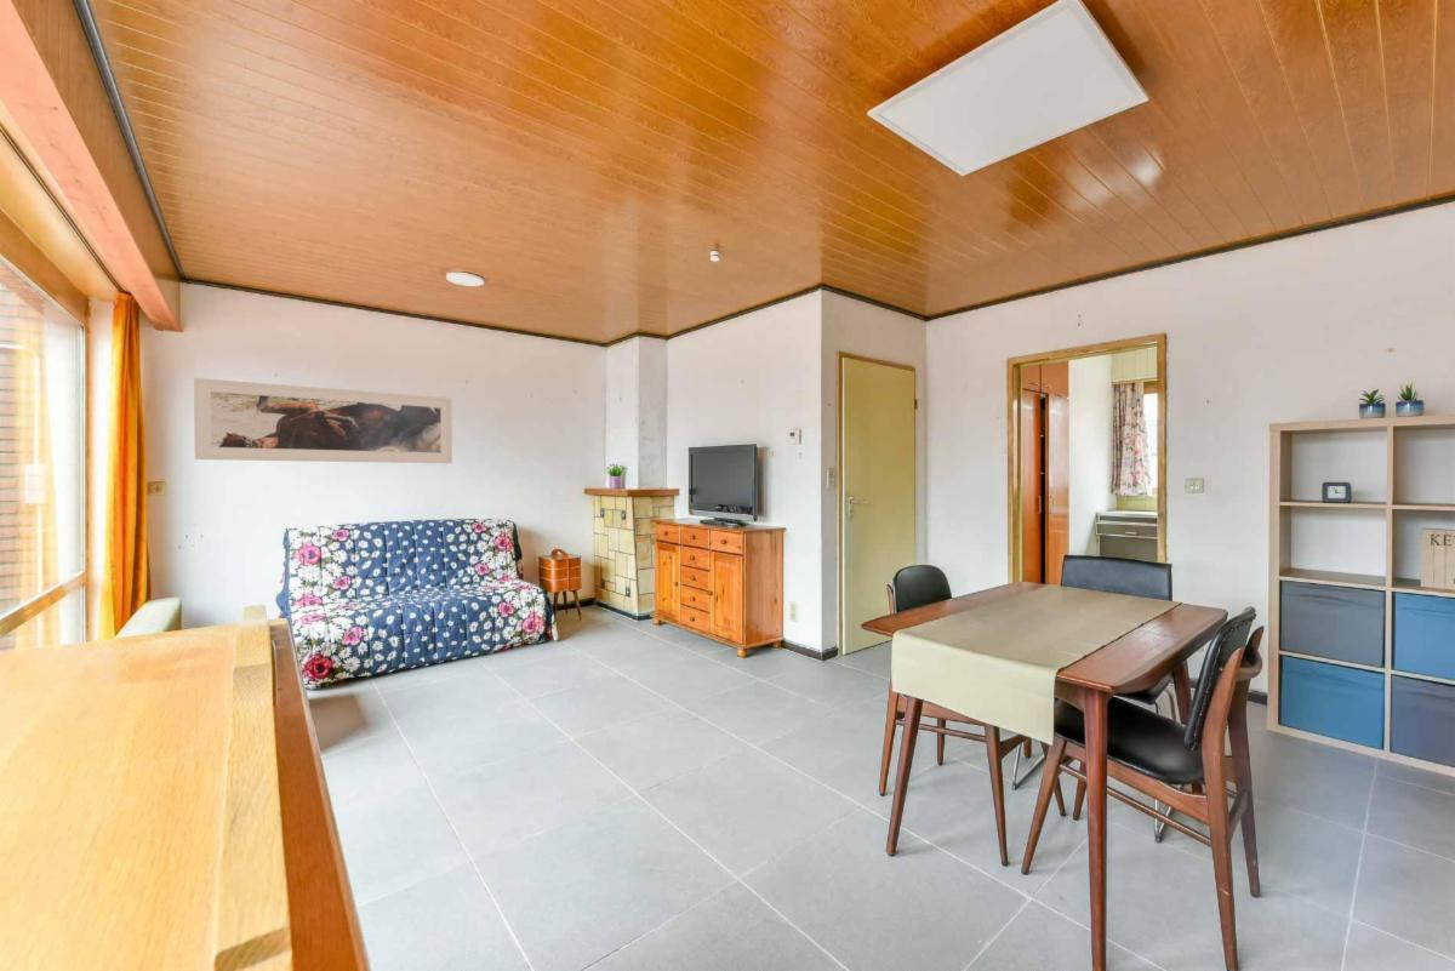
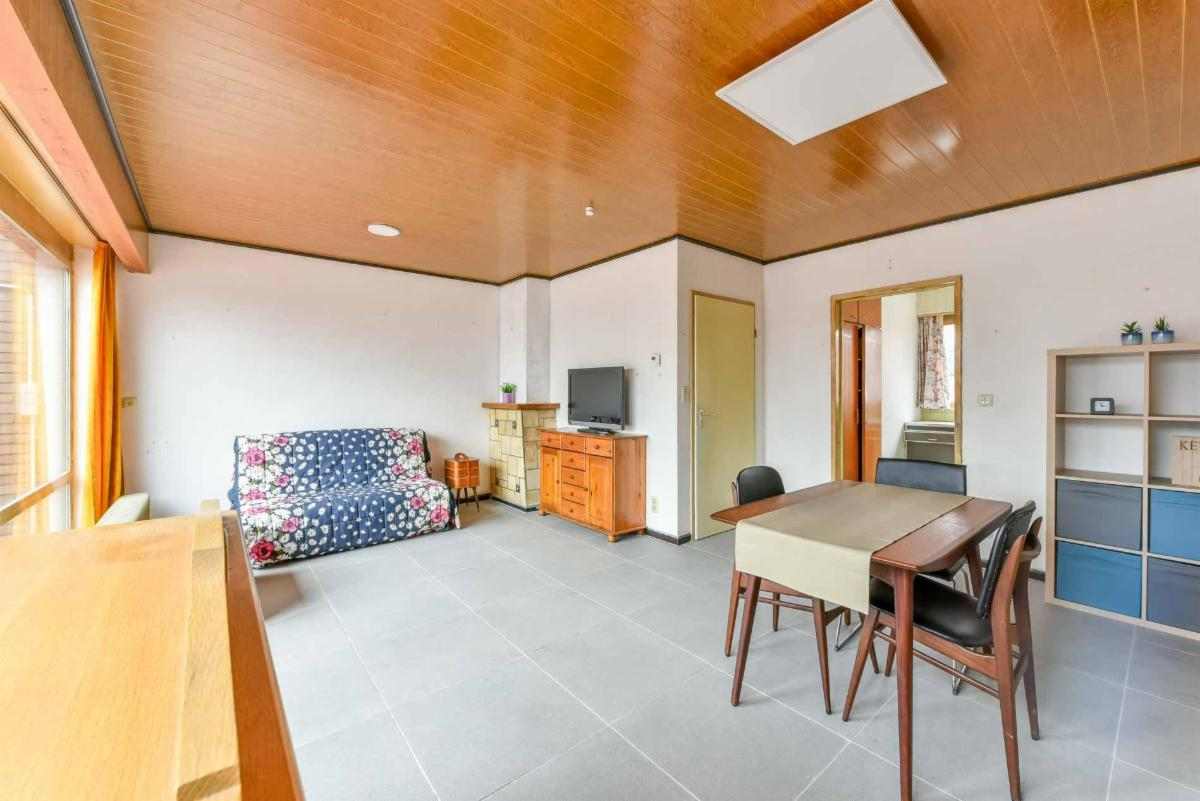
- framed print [193,377,453,464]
